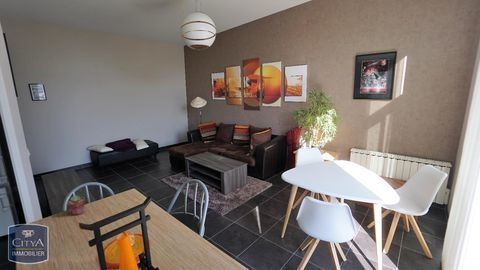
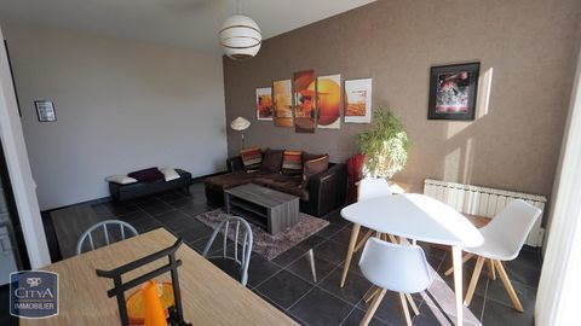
- potted succulent [66,195,86,216]
